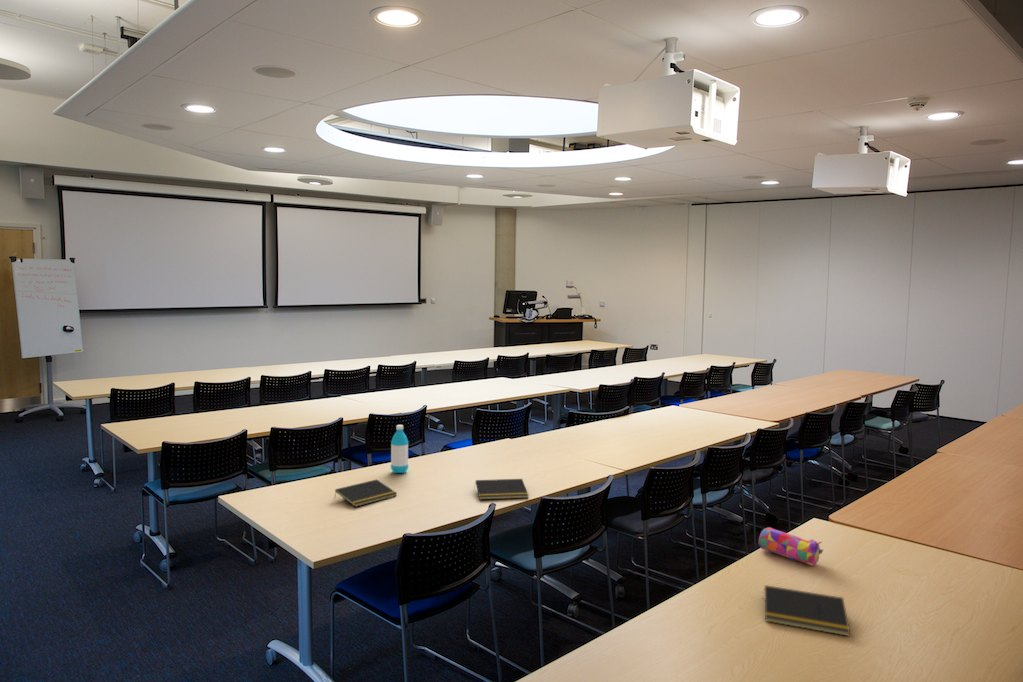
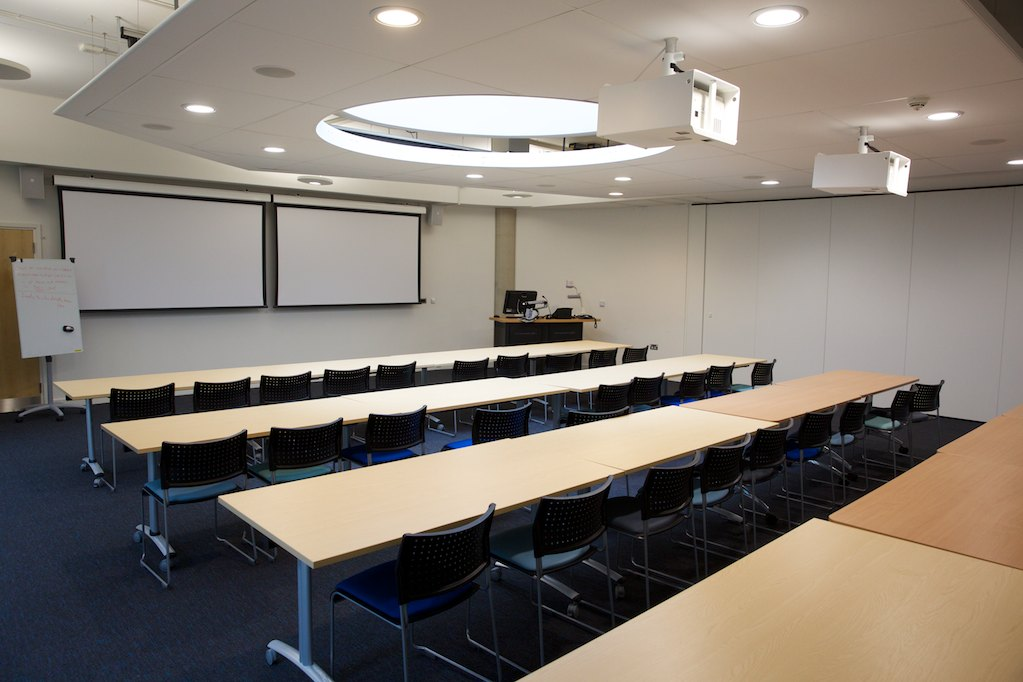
- notepad [761,584,851,637]
- notepad [333,478,398,508]
- pencil case [758,526,824,567]
- water bottle [390,424,410,474]
- notepad [473,478,530,501]
